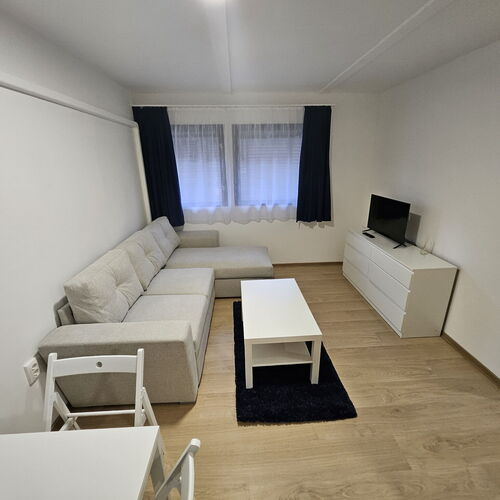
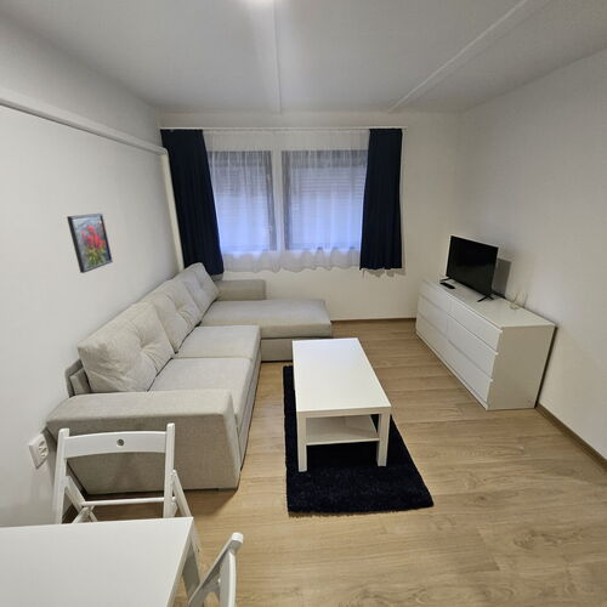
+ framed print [66,212,114,274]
